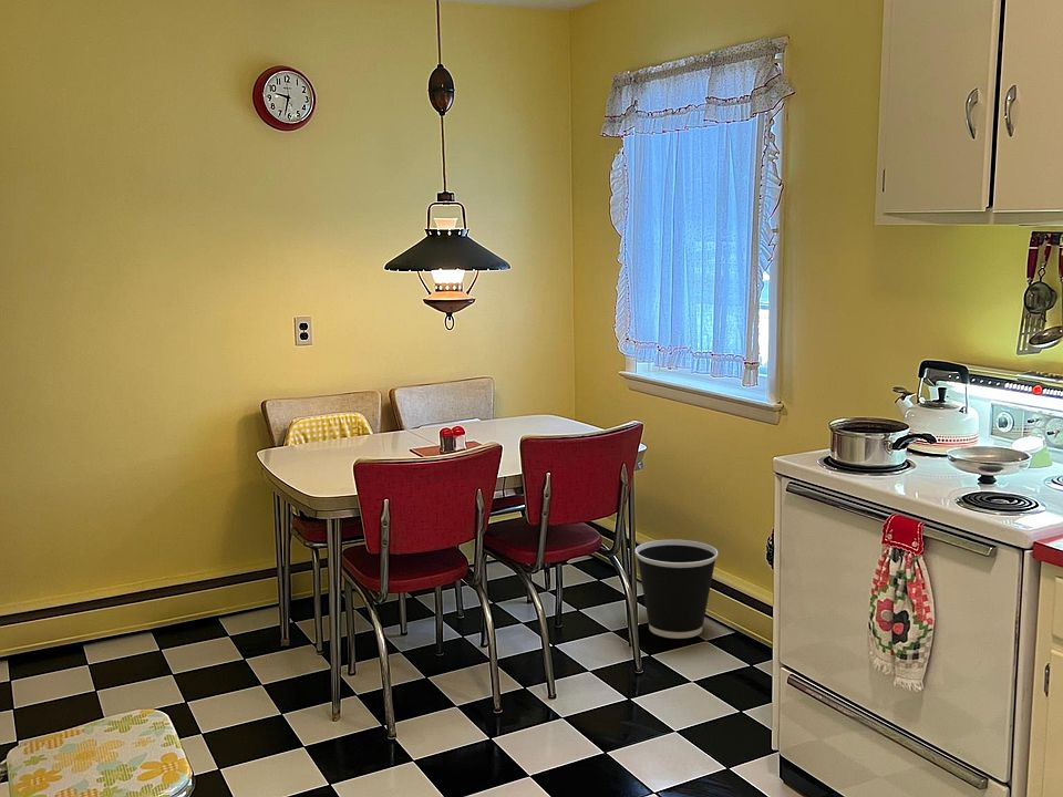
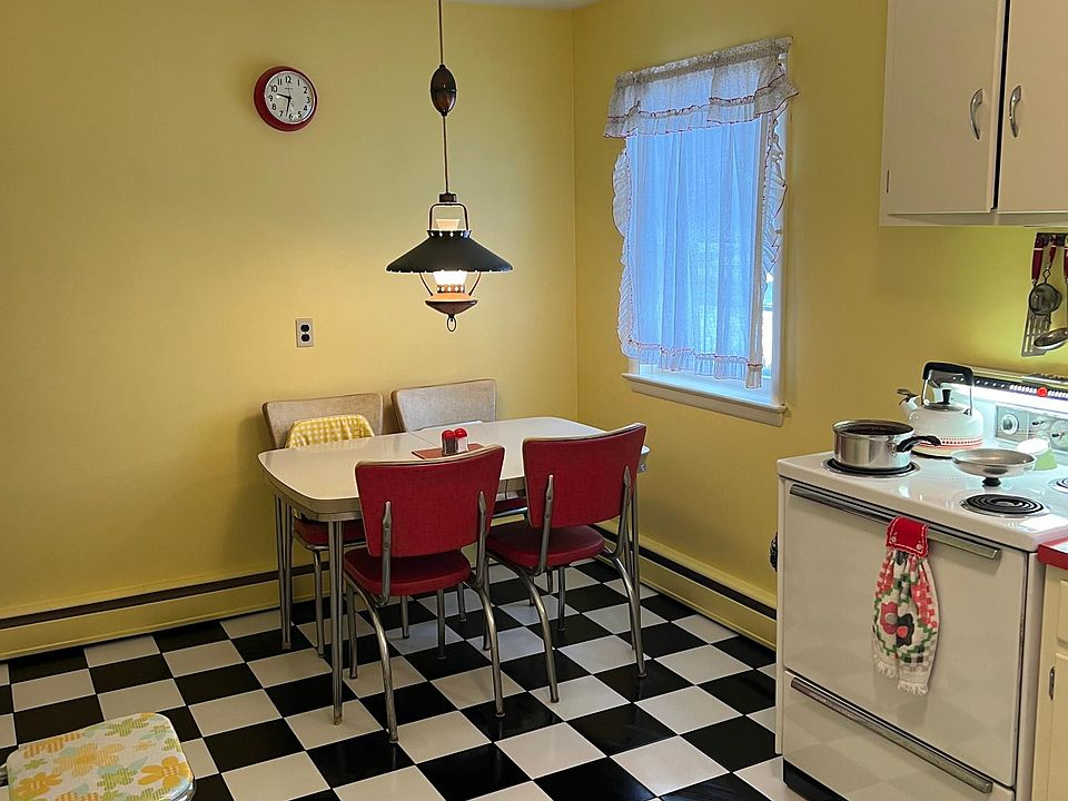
- wastebasket [634,539,719,640]
